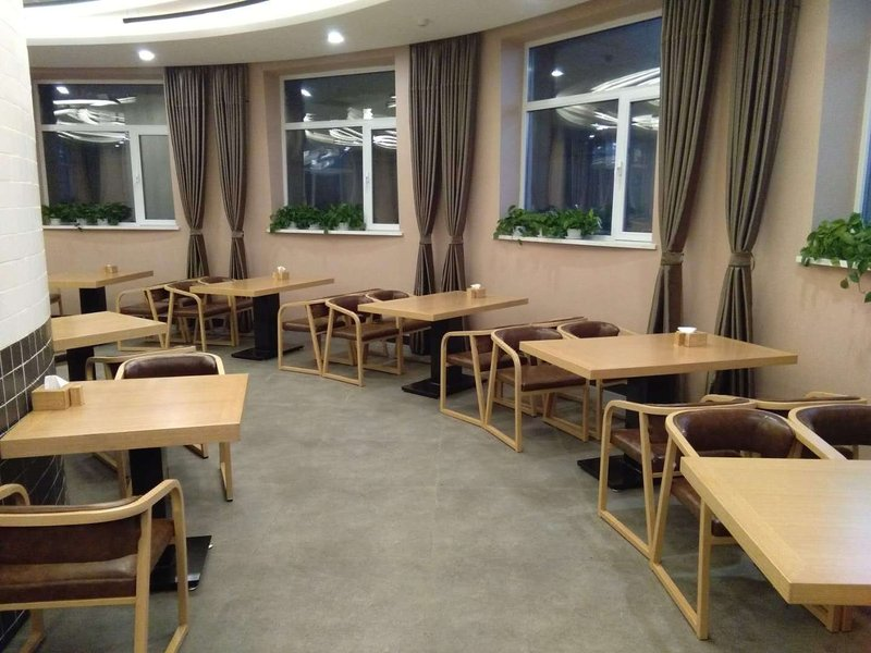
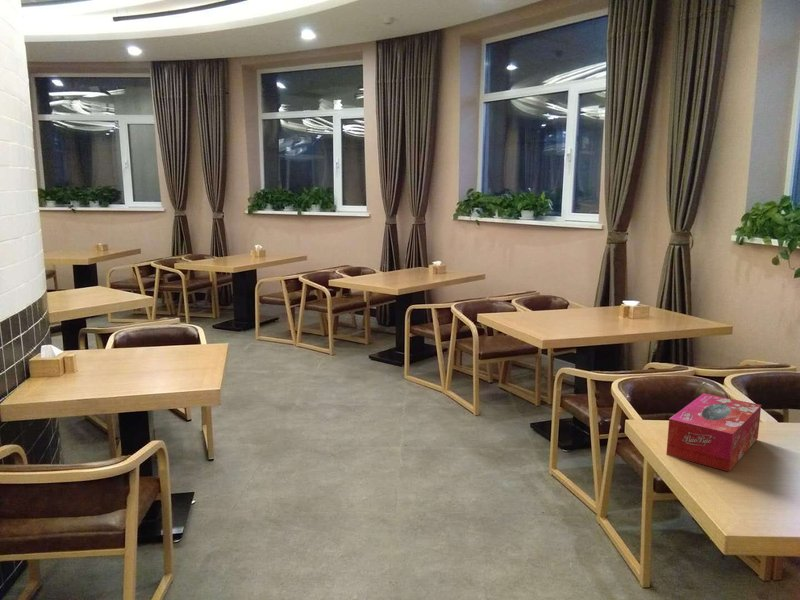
+ tissue box [665,393,762,473]
